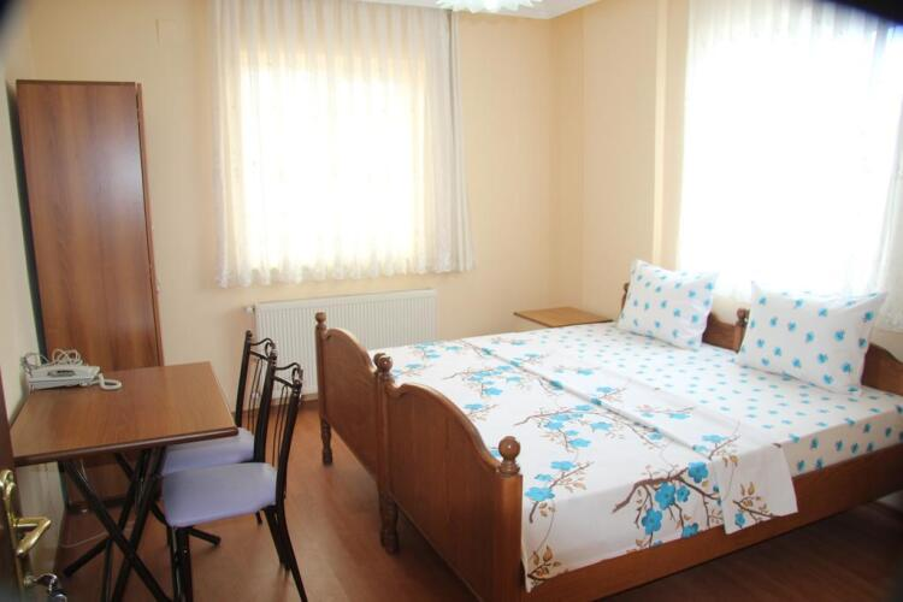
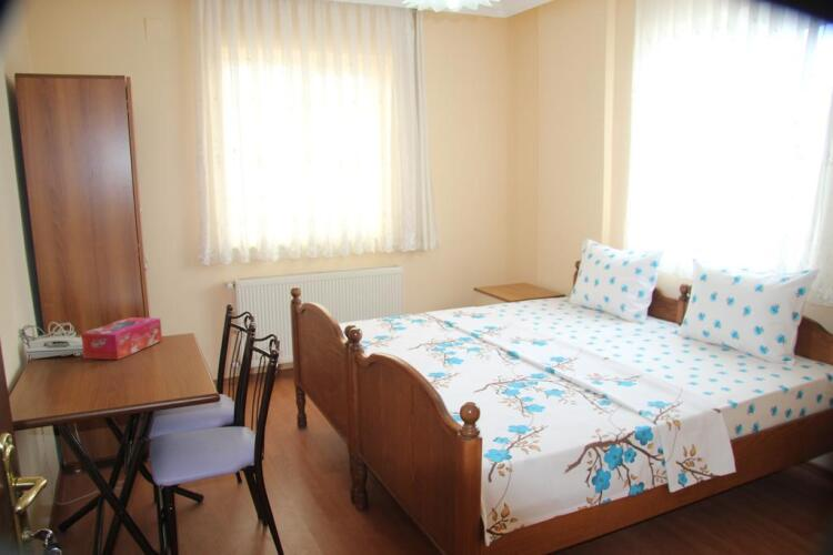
+ tissue box [80,316,163,361]
